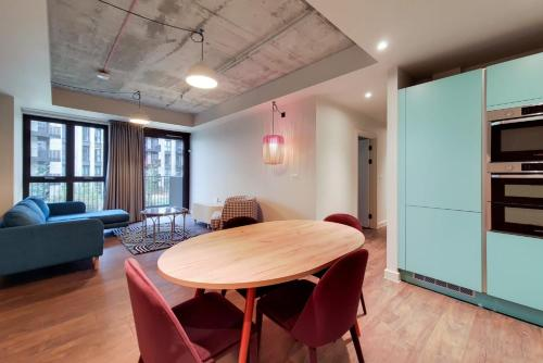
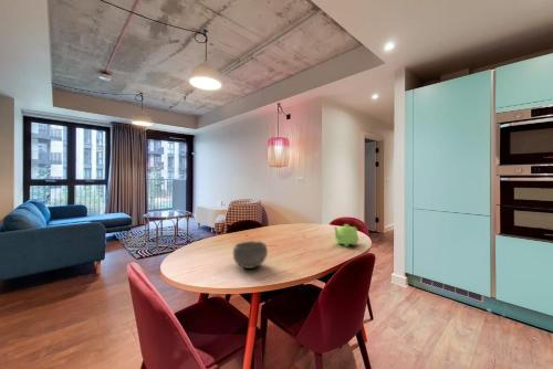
+ bowl [232,240,269,270]
+ teapot [332,223,359,247]
